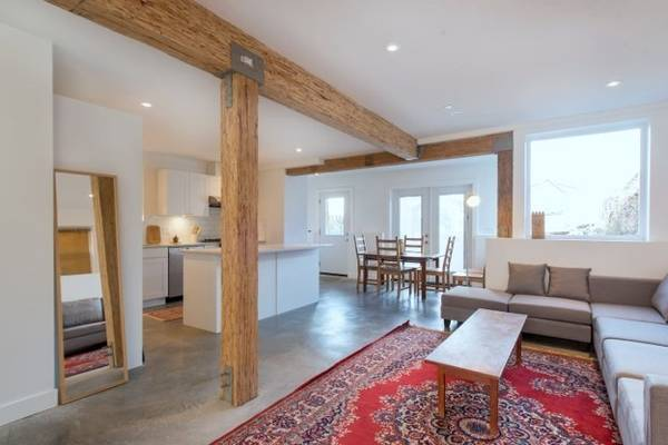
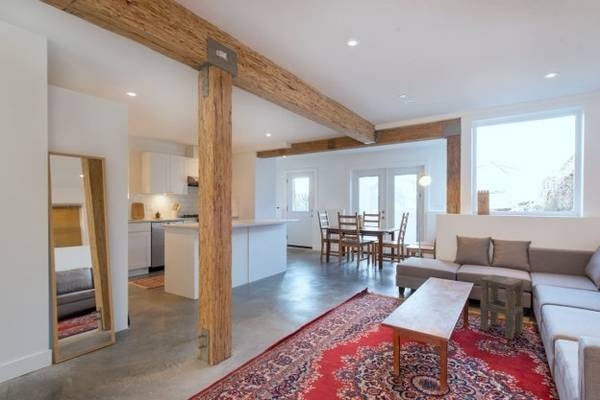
+ side table [479,274,524,340]
